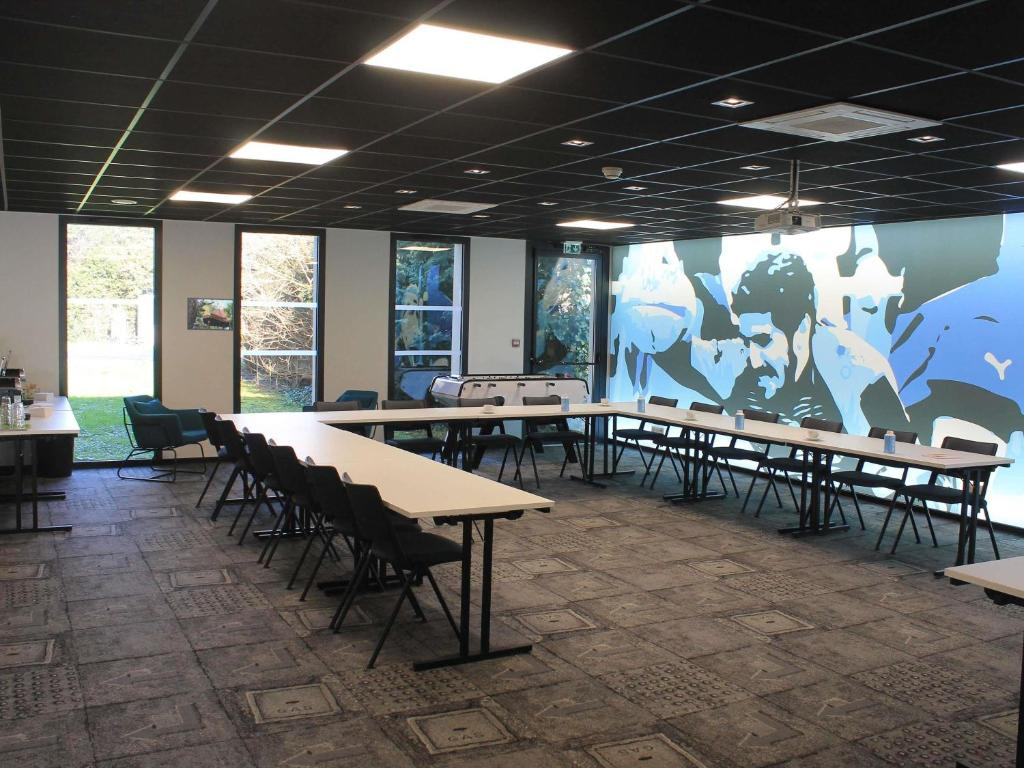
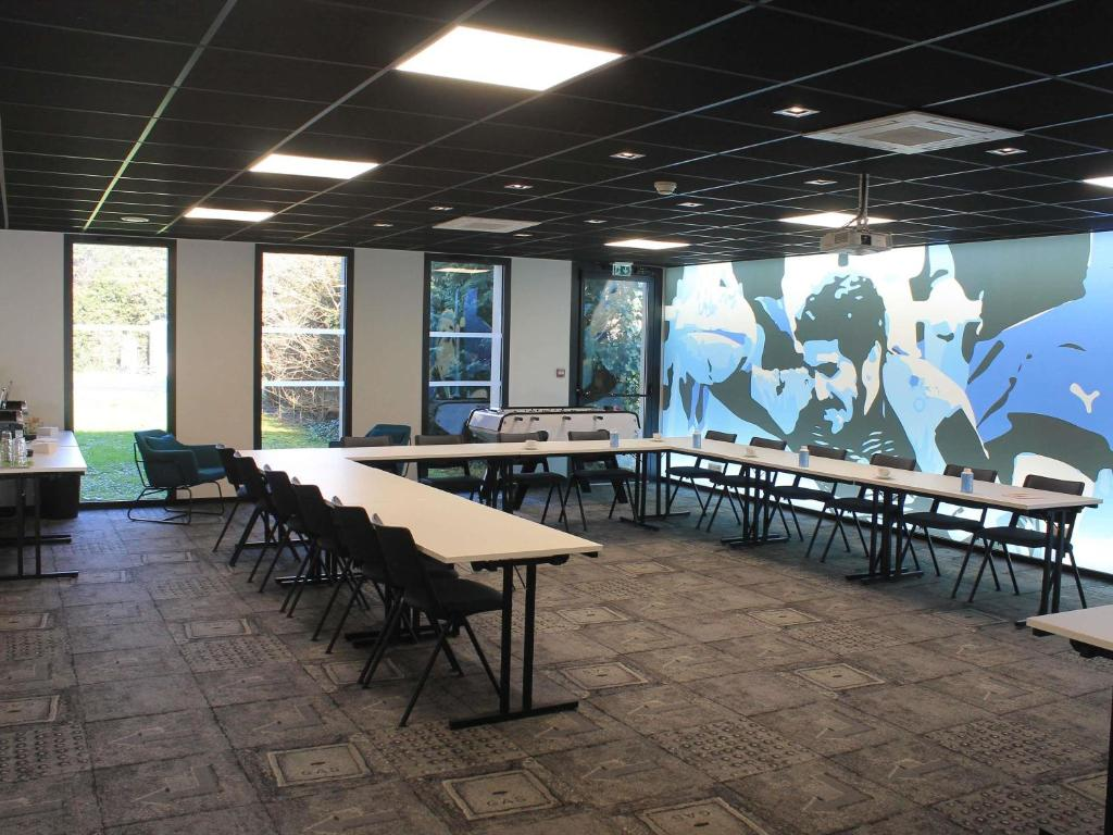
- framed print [186,297,235,332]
